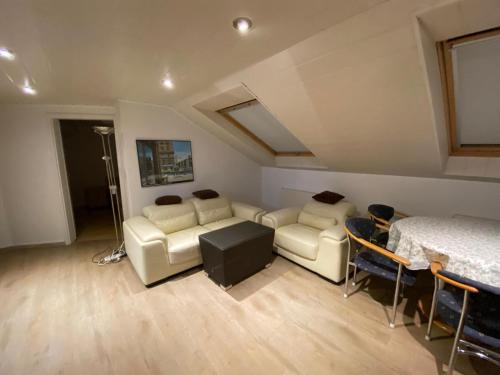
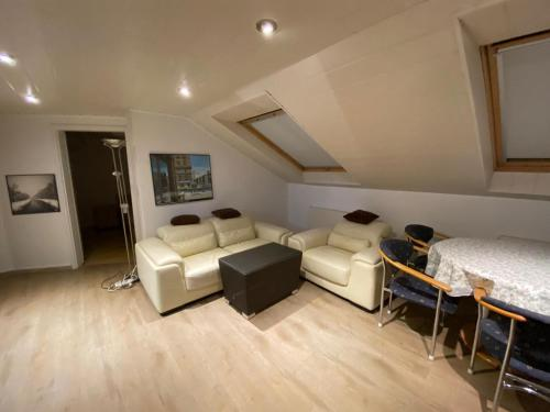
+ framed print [4,172,62,216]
